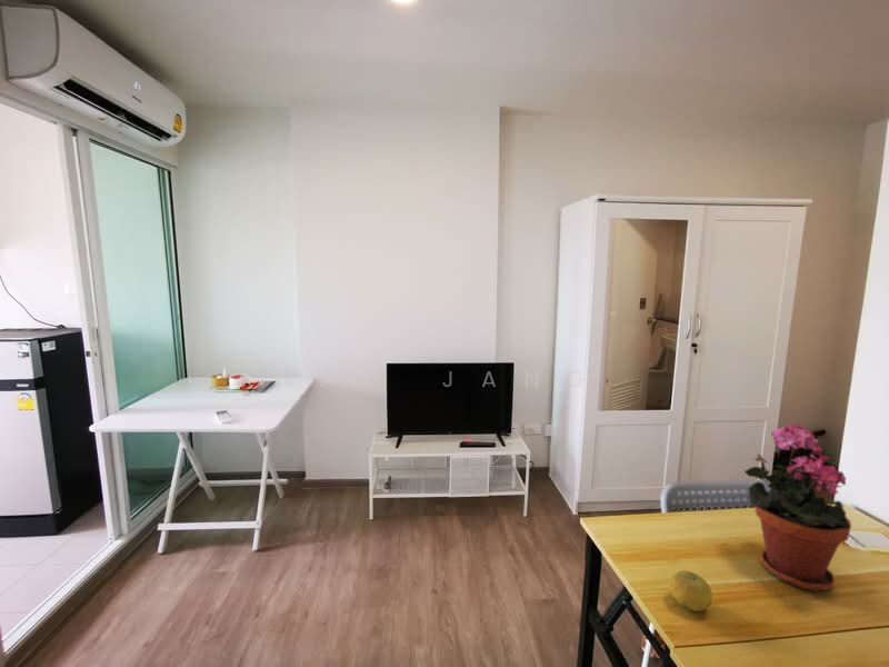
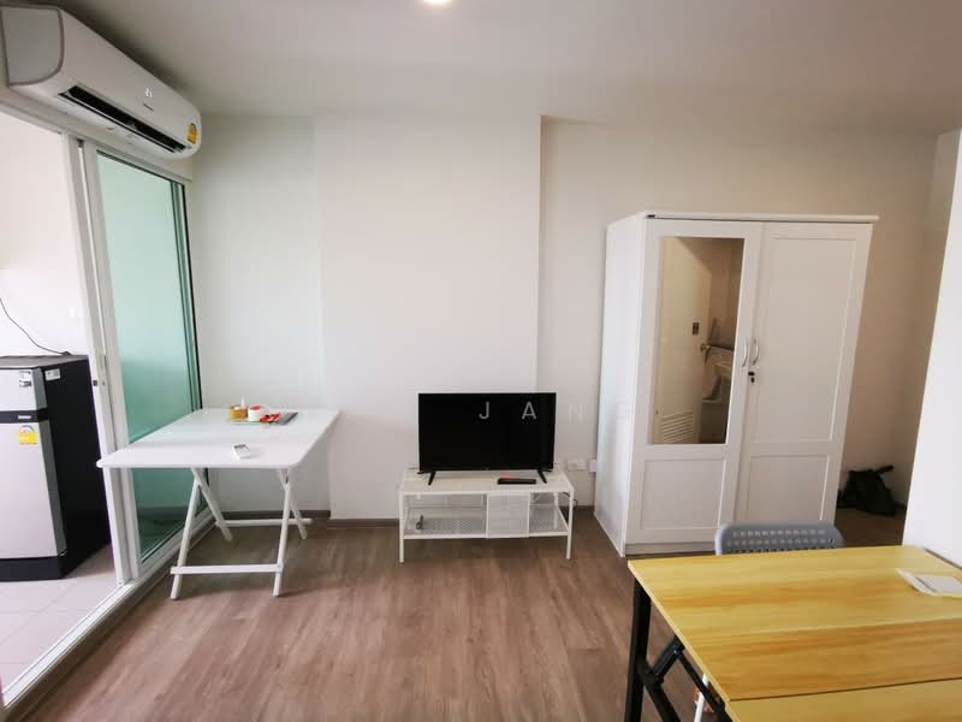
- potted plant [743,424,852,593]
- fruit [669,569,713,613]
